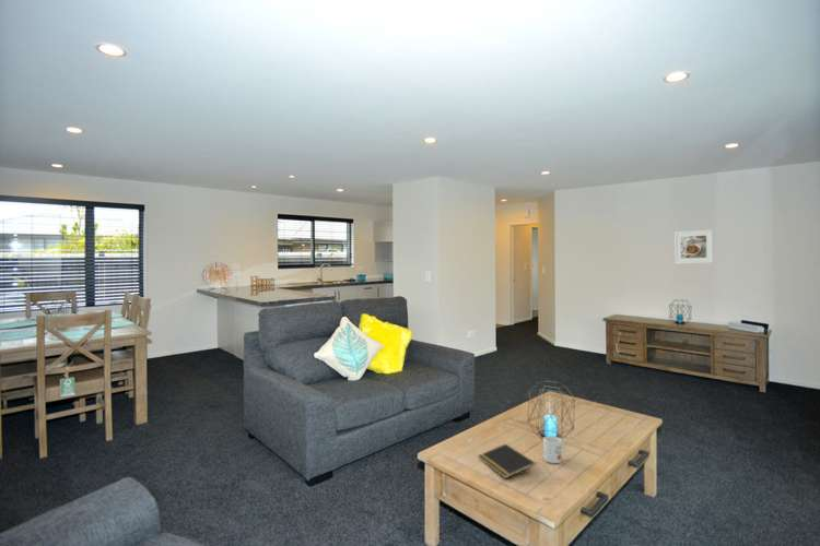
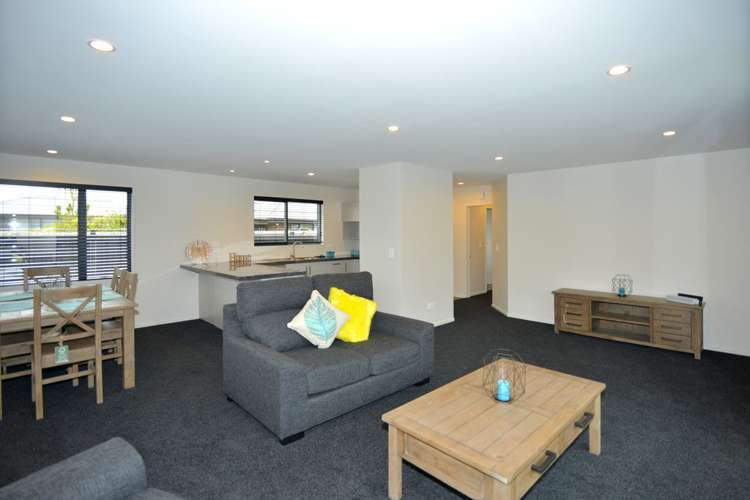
- mug [542,435,564,464]
- notepad [478,443,536,479]
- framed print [673,228,715,265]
